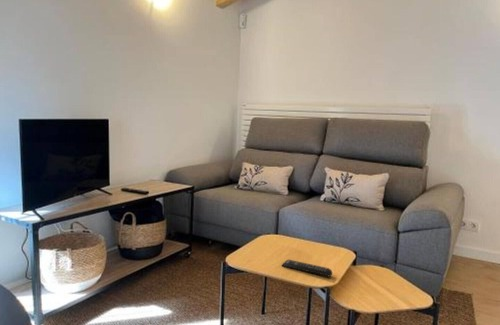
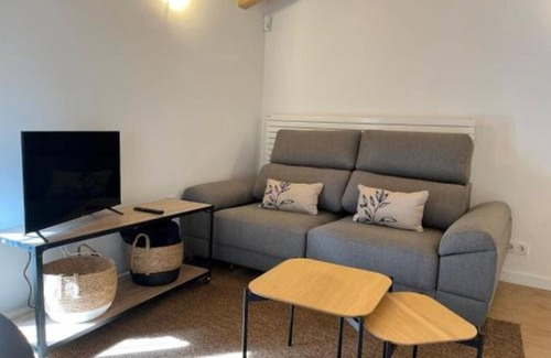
- remote control [281,259,333,278]
